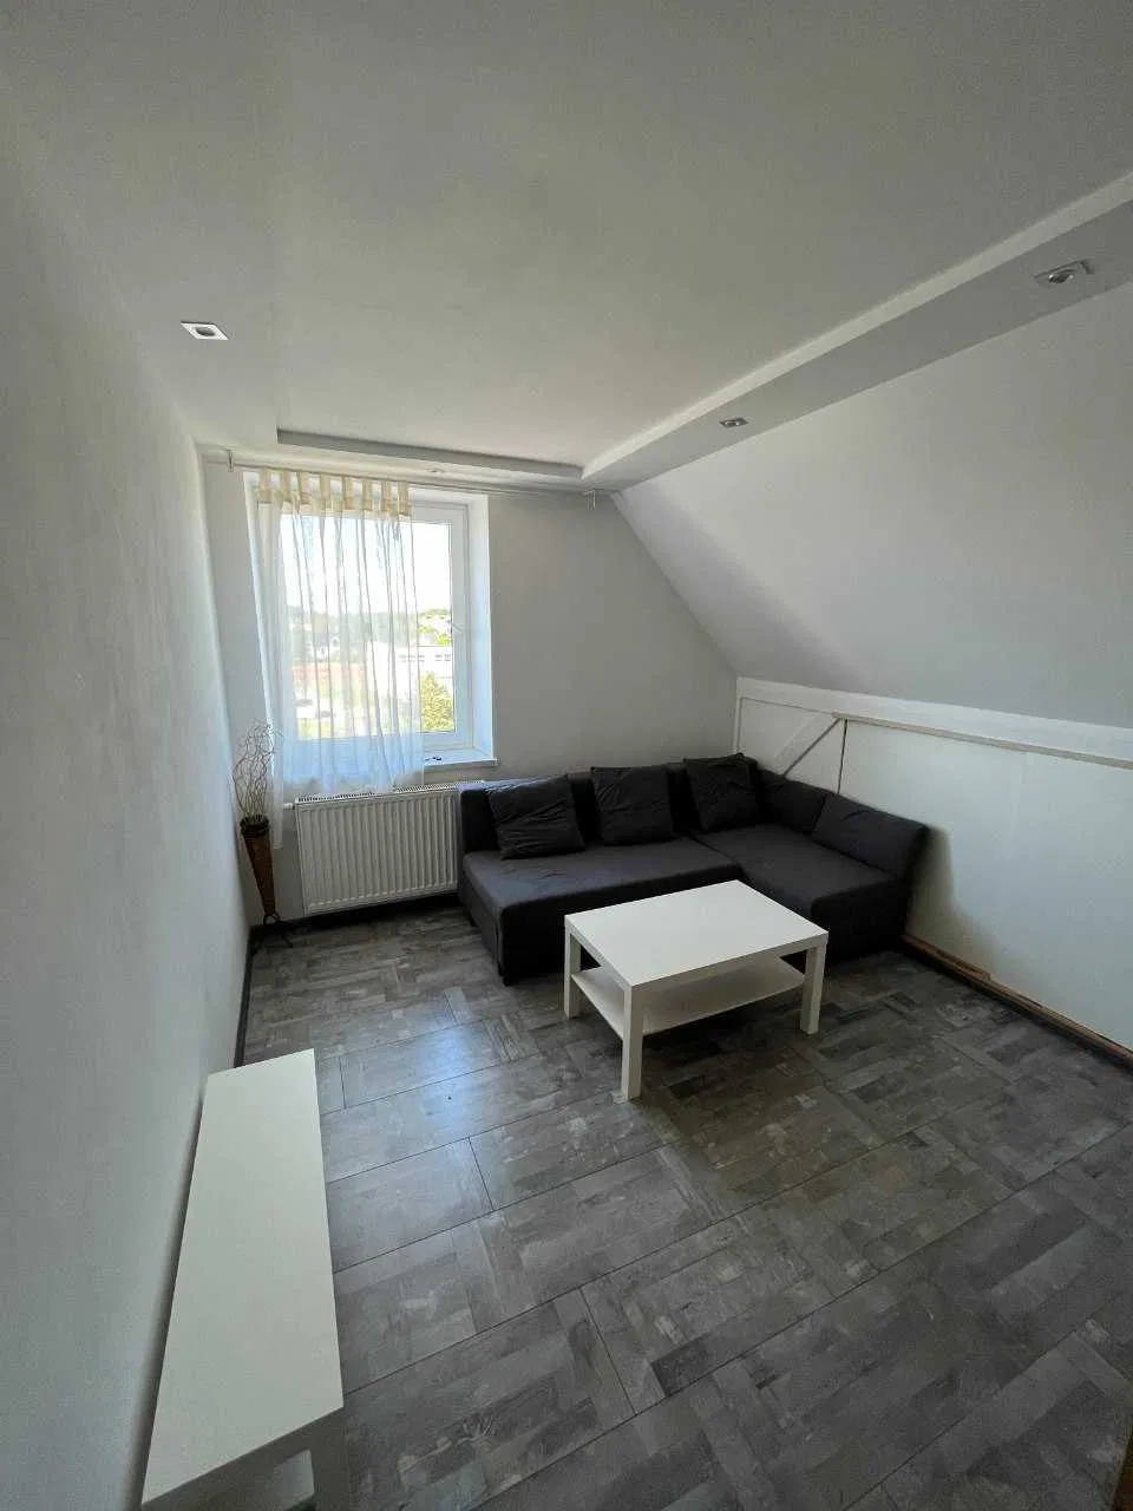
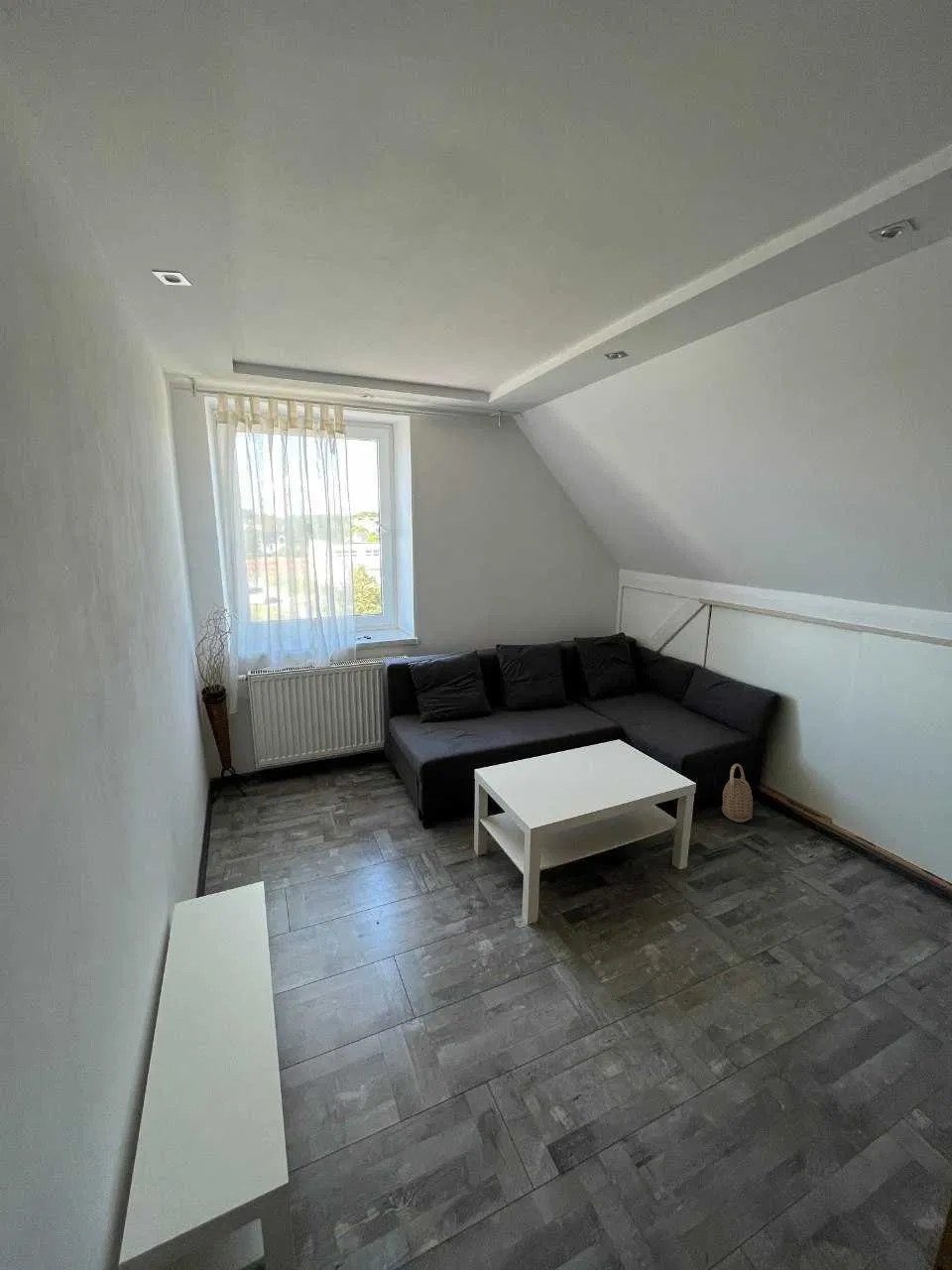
+ basket [721,763,754,824]
